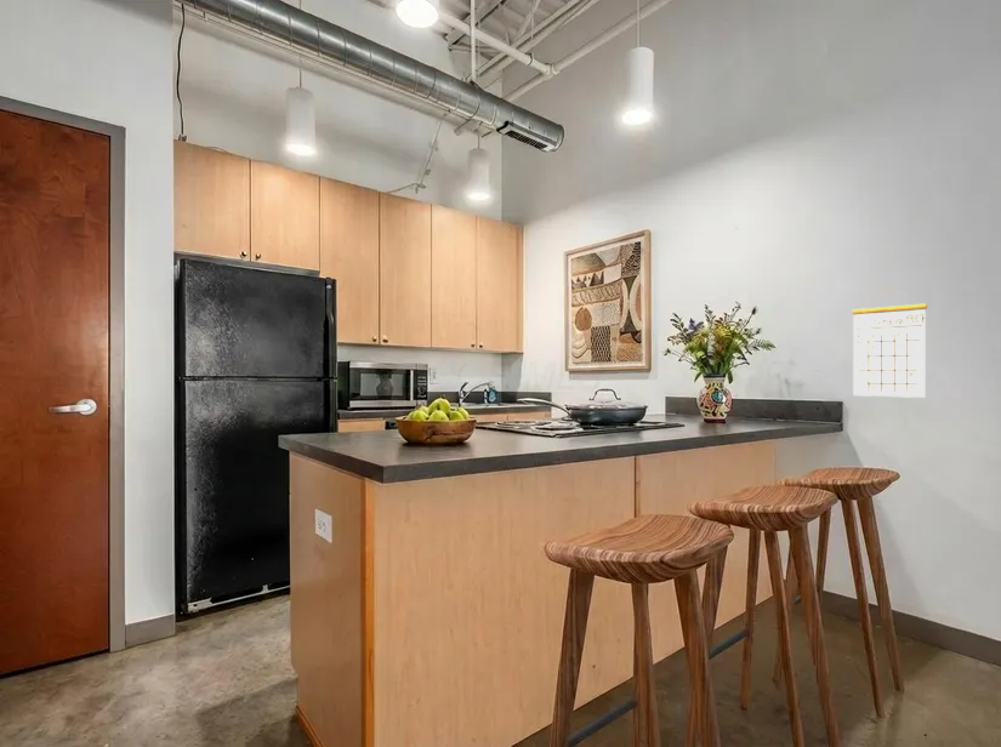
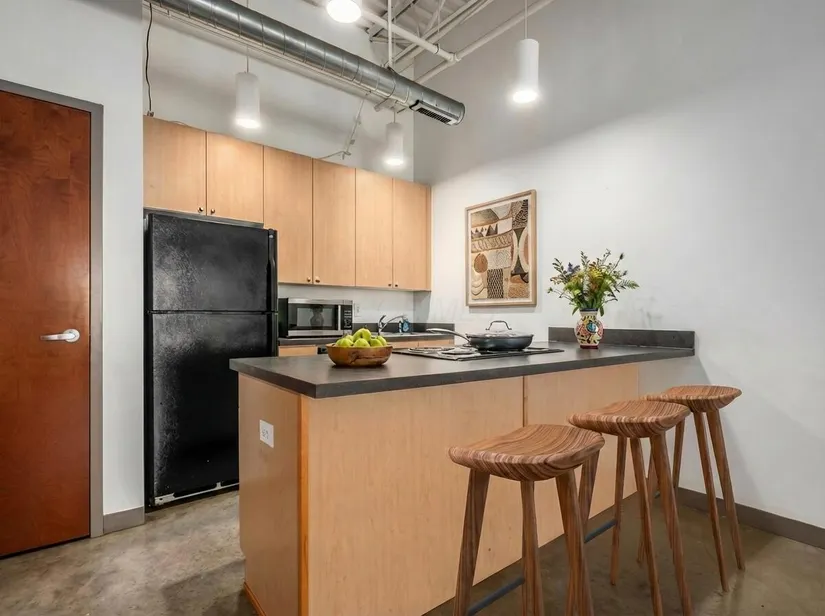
- calendar [851,285,928,399]
